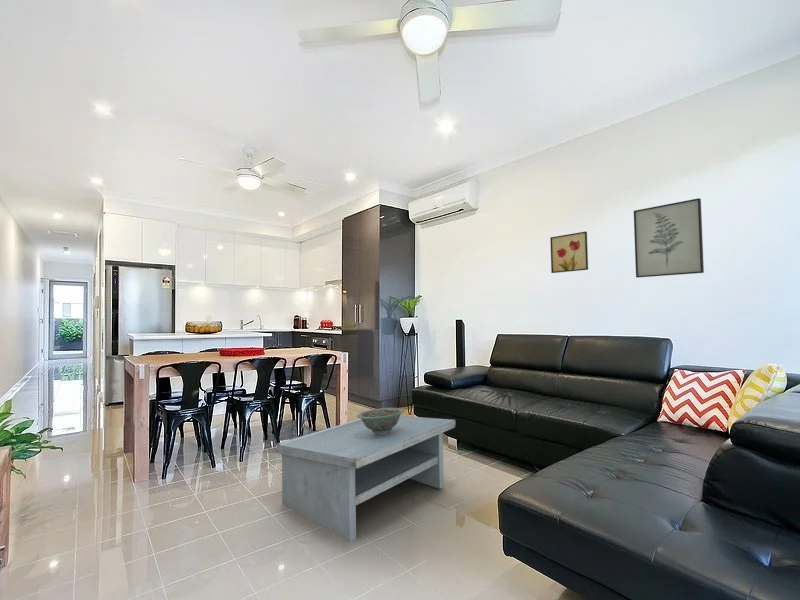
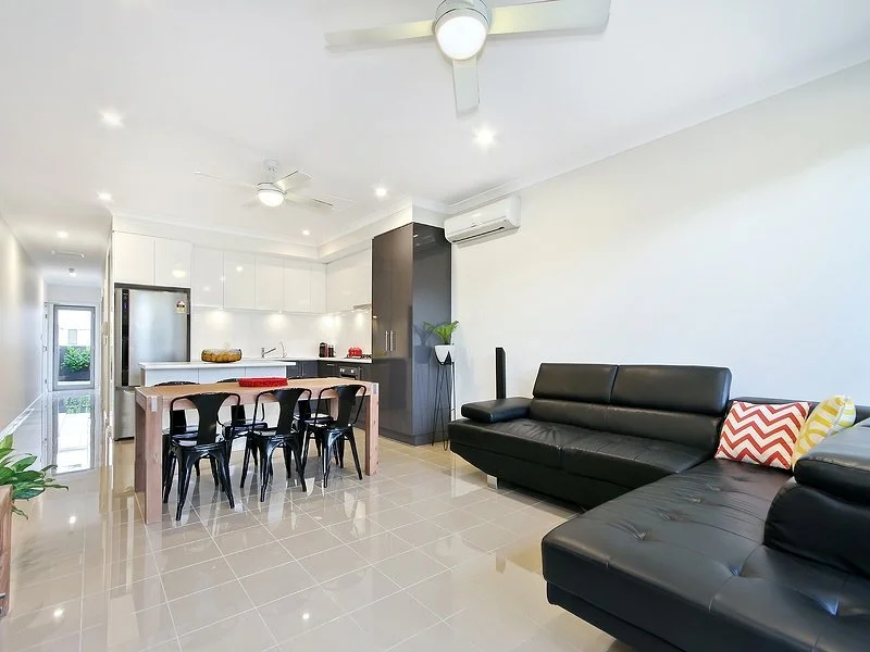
- coffee table [276,415,456,543]
- wall art [549,231,589,274]
- wall art [633,197,705,278]
- decorative bowl [356,407,405,433]
